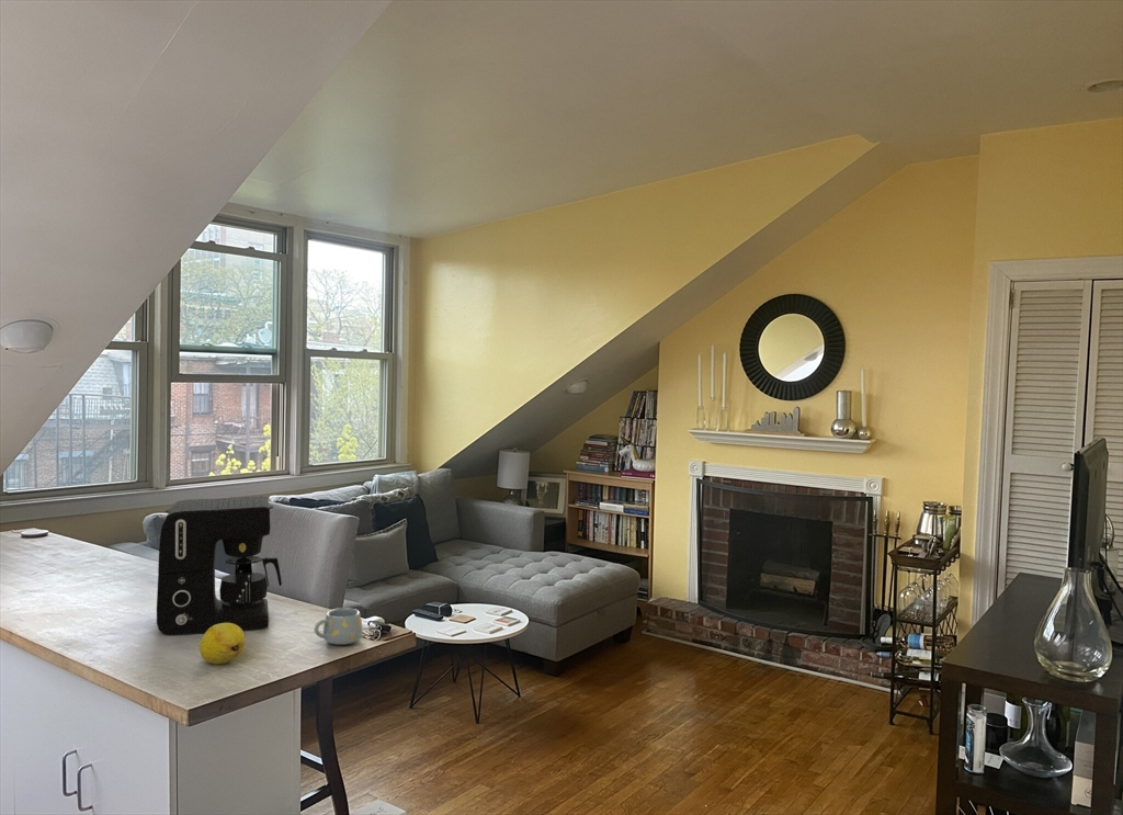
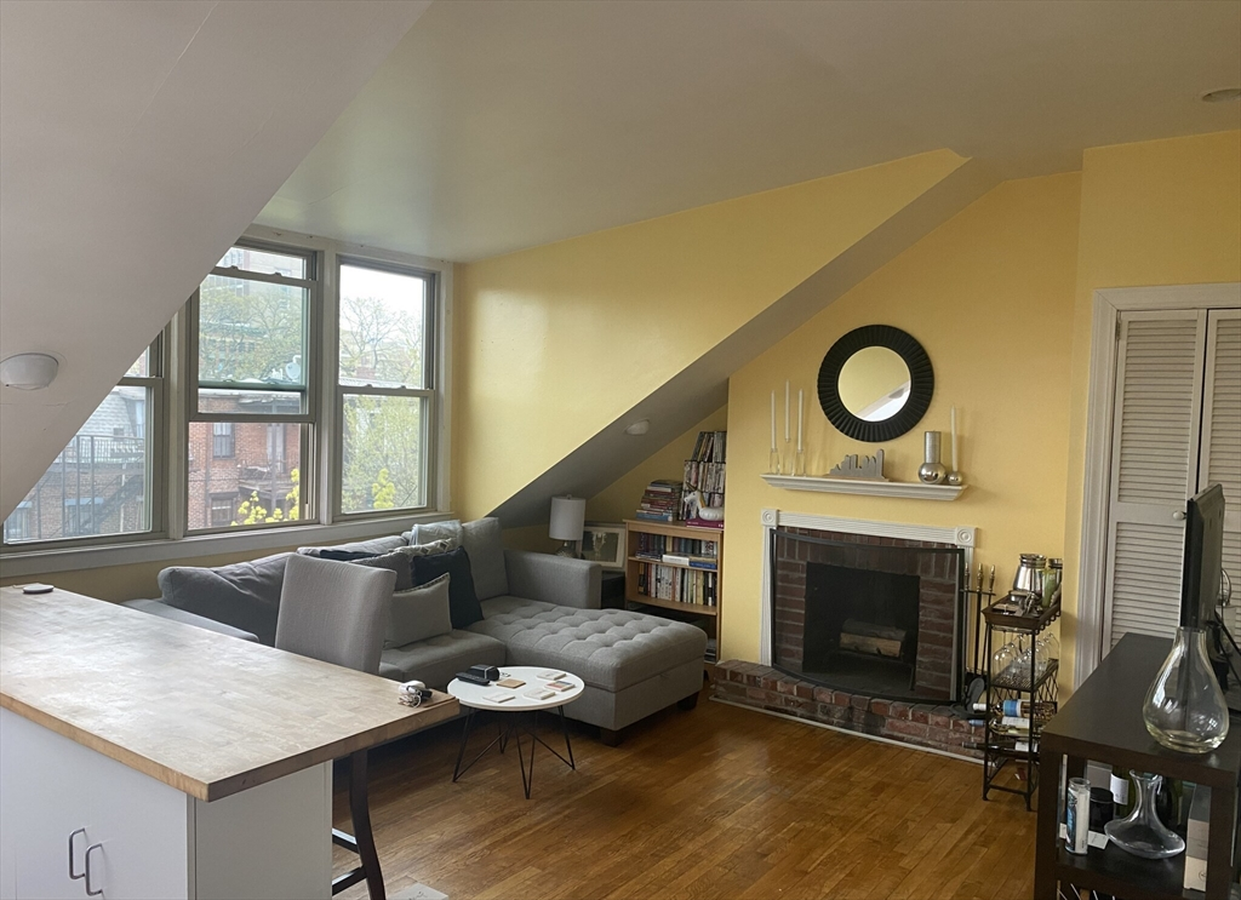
- fruit [198,623,246,665]
- mug [314,607,364,646]
- coffee maker [156,495,283,636]
